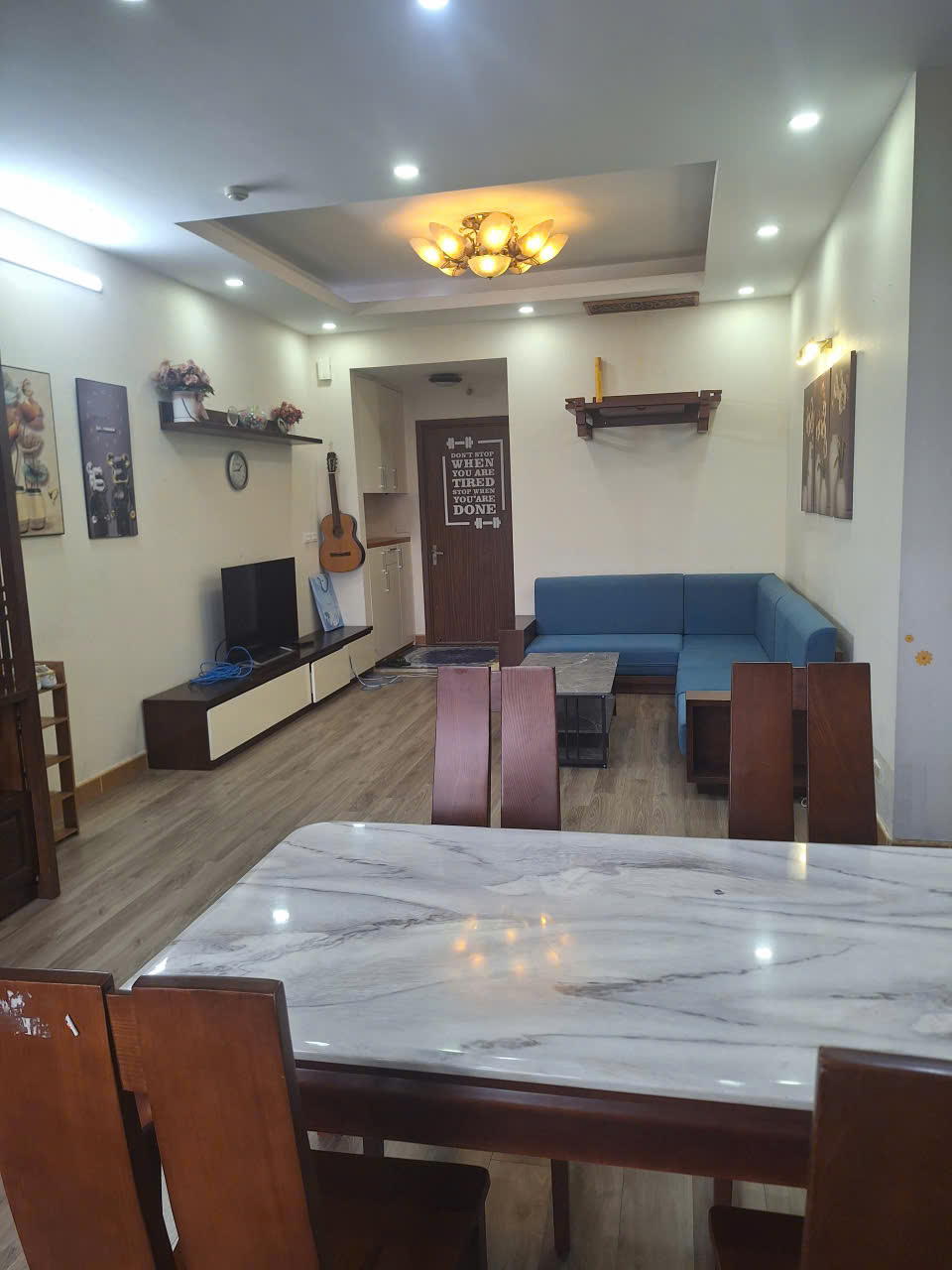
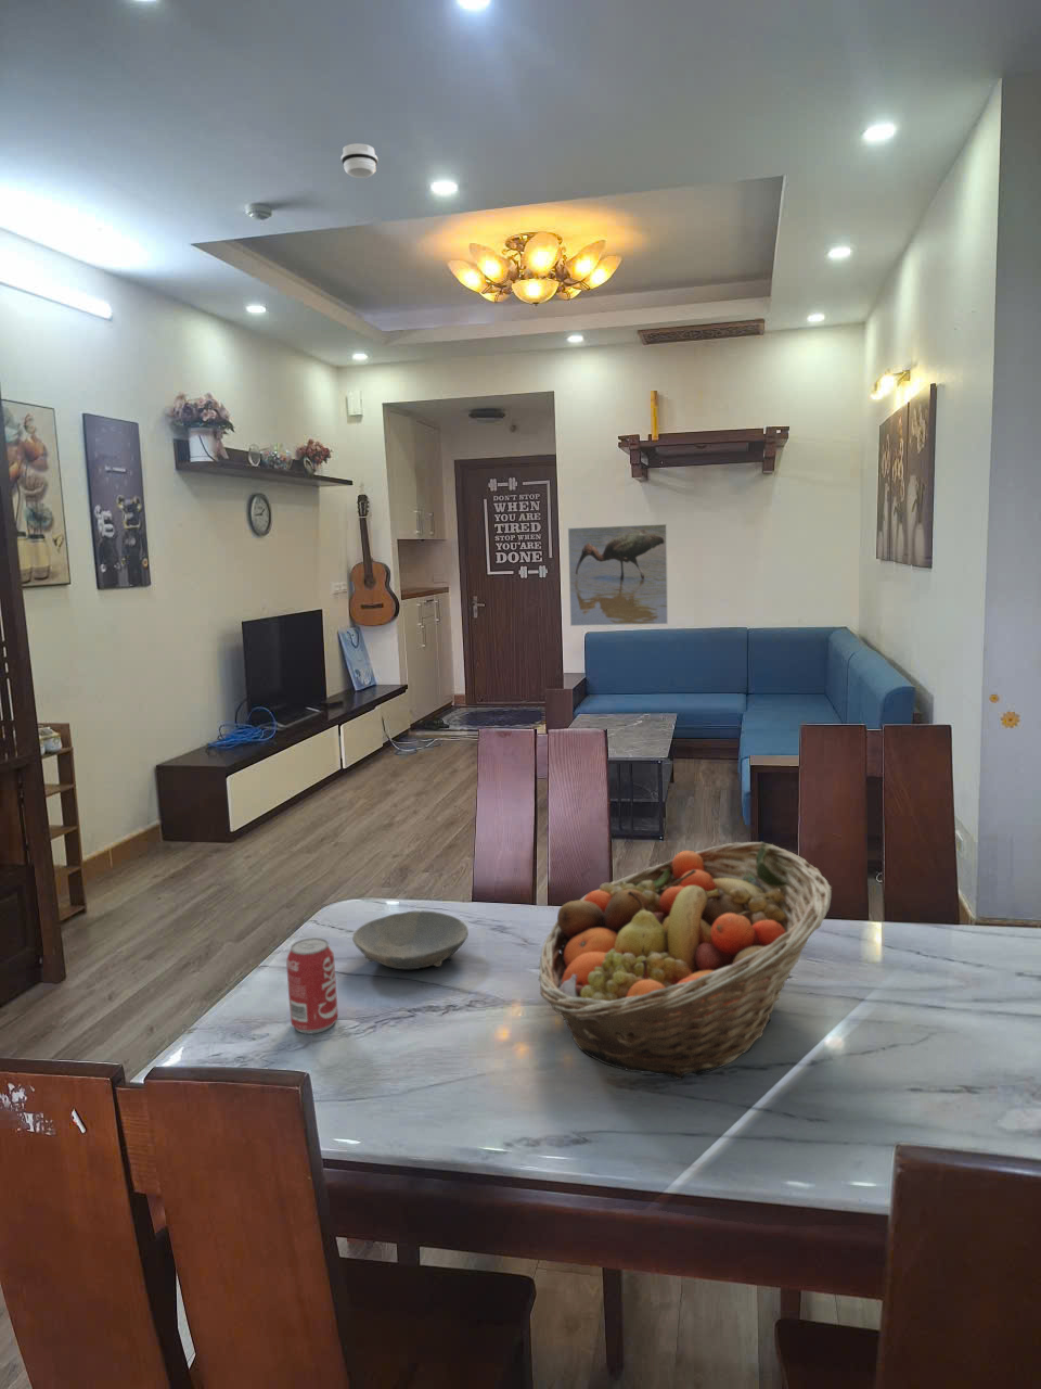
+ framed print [568,523,669,627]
+ smoke detector [340,142,378,179]
+ beverage can [285,936,338,1036]
+ bowl [351,910,469,970]
+ fruit basket [538,841,833,1081]
